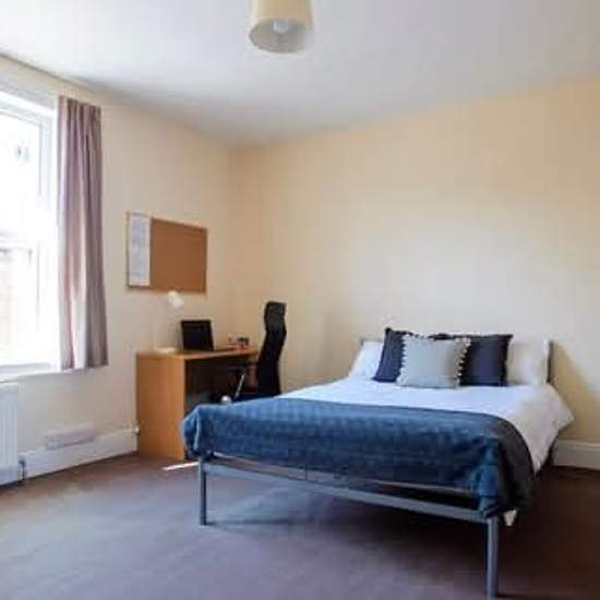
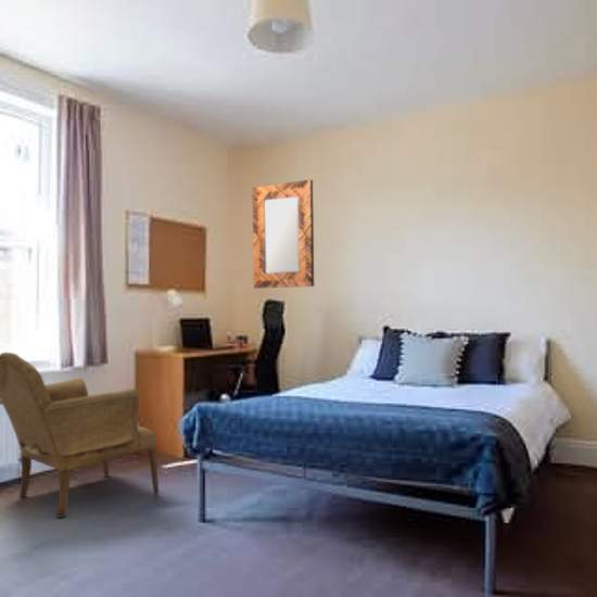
+ armchair [0,352,160,519]
+ home mirror [252,179,315,290]
